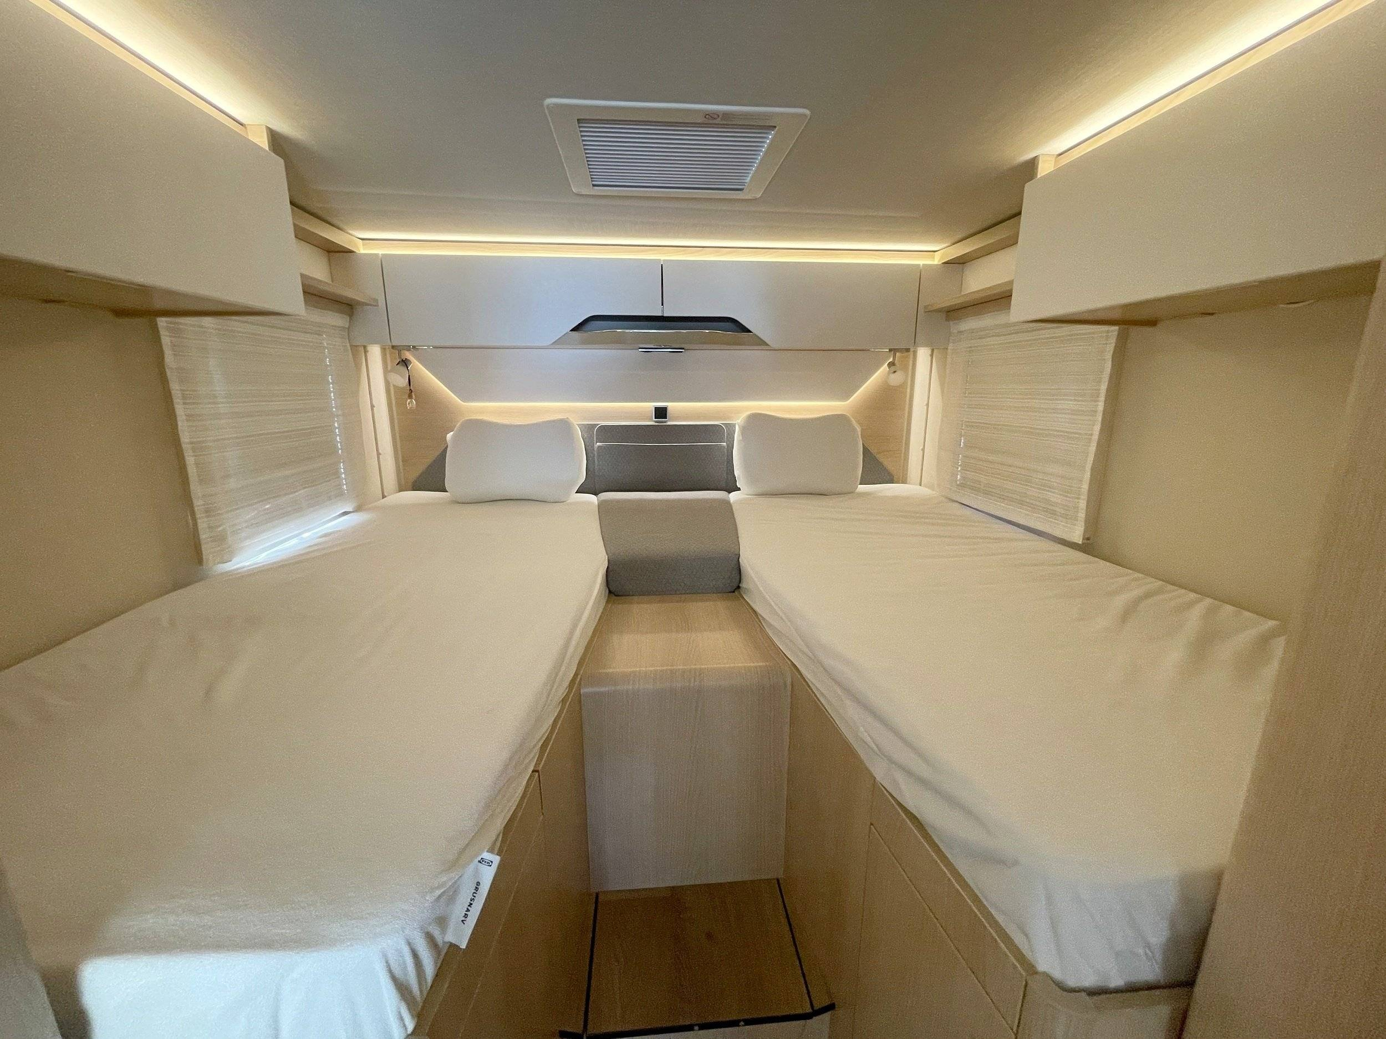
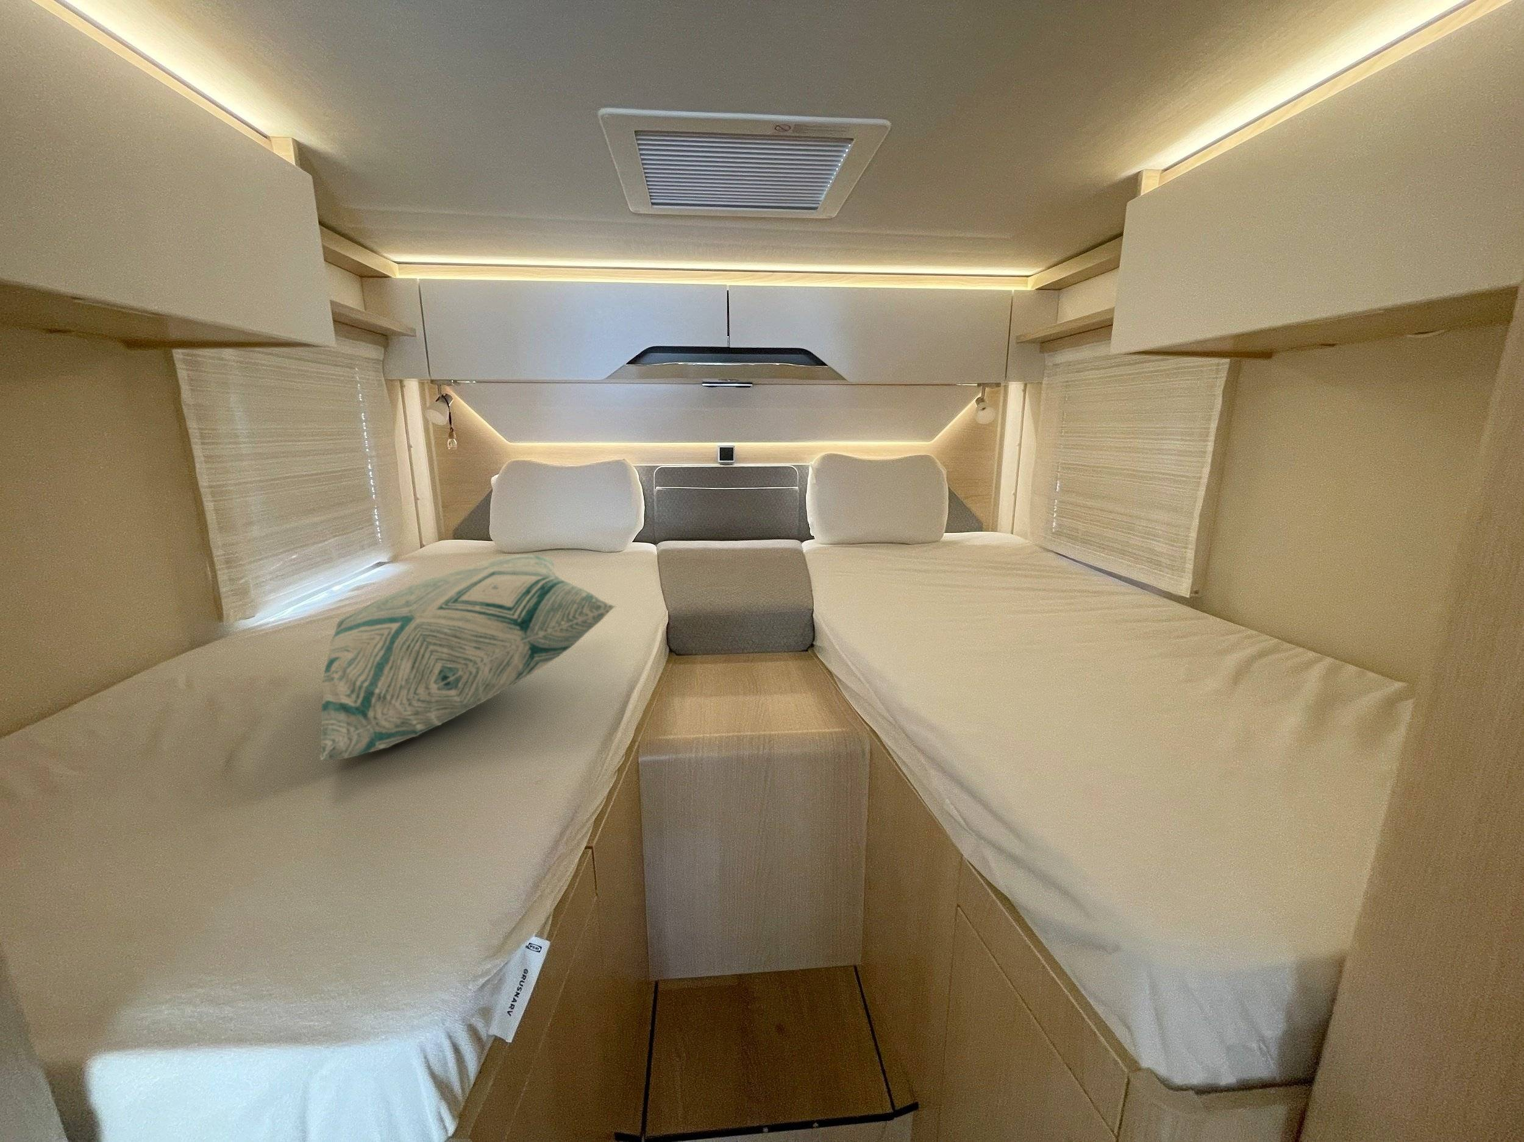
+ decorative pillow [319,554,617,761]
